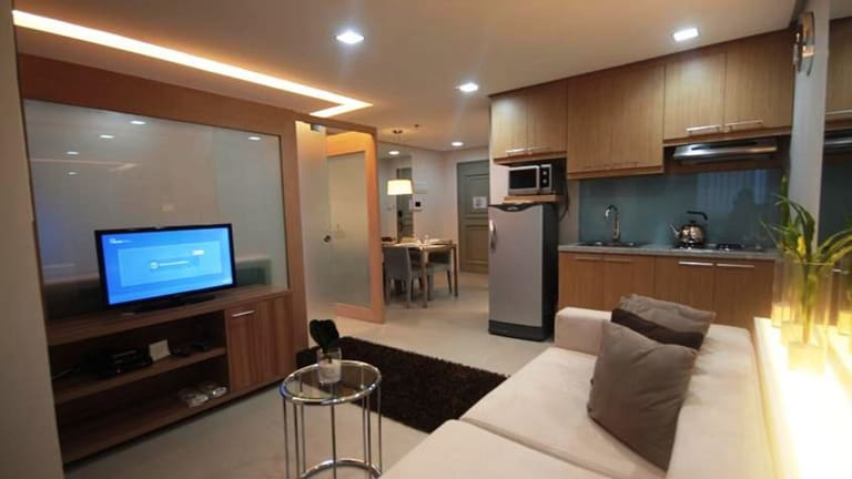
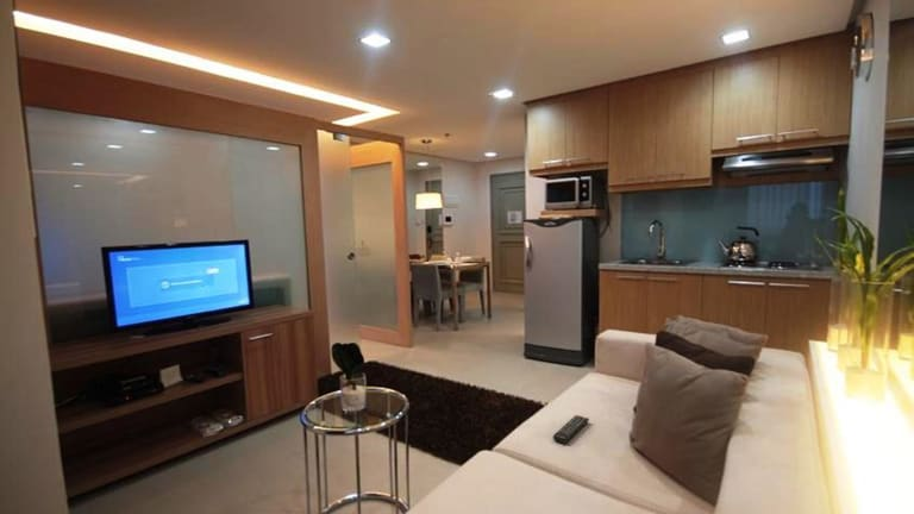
+ remote control [552,414,590,445]
